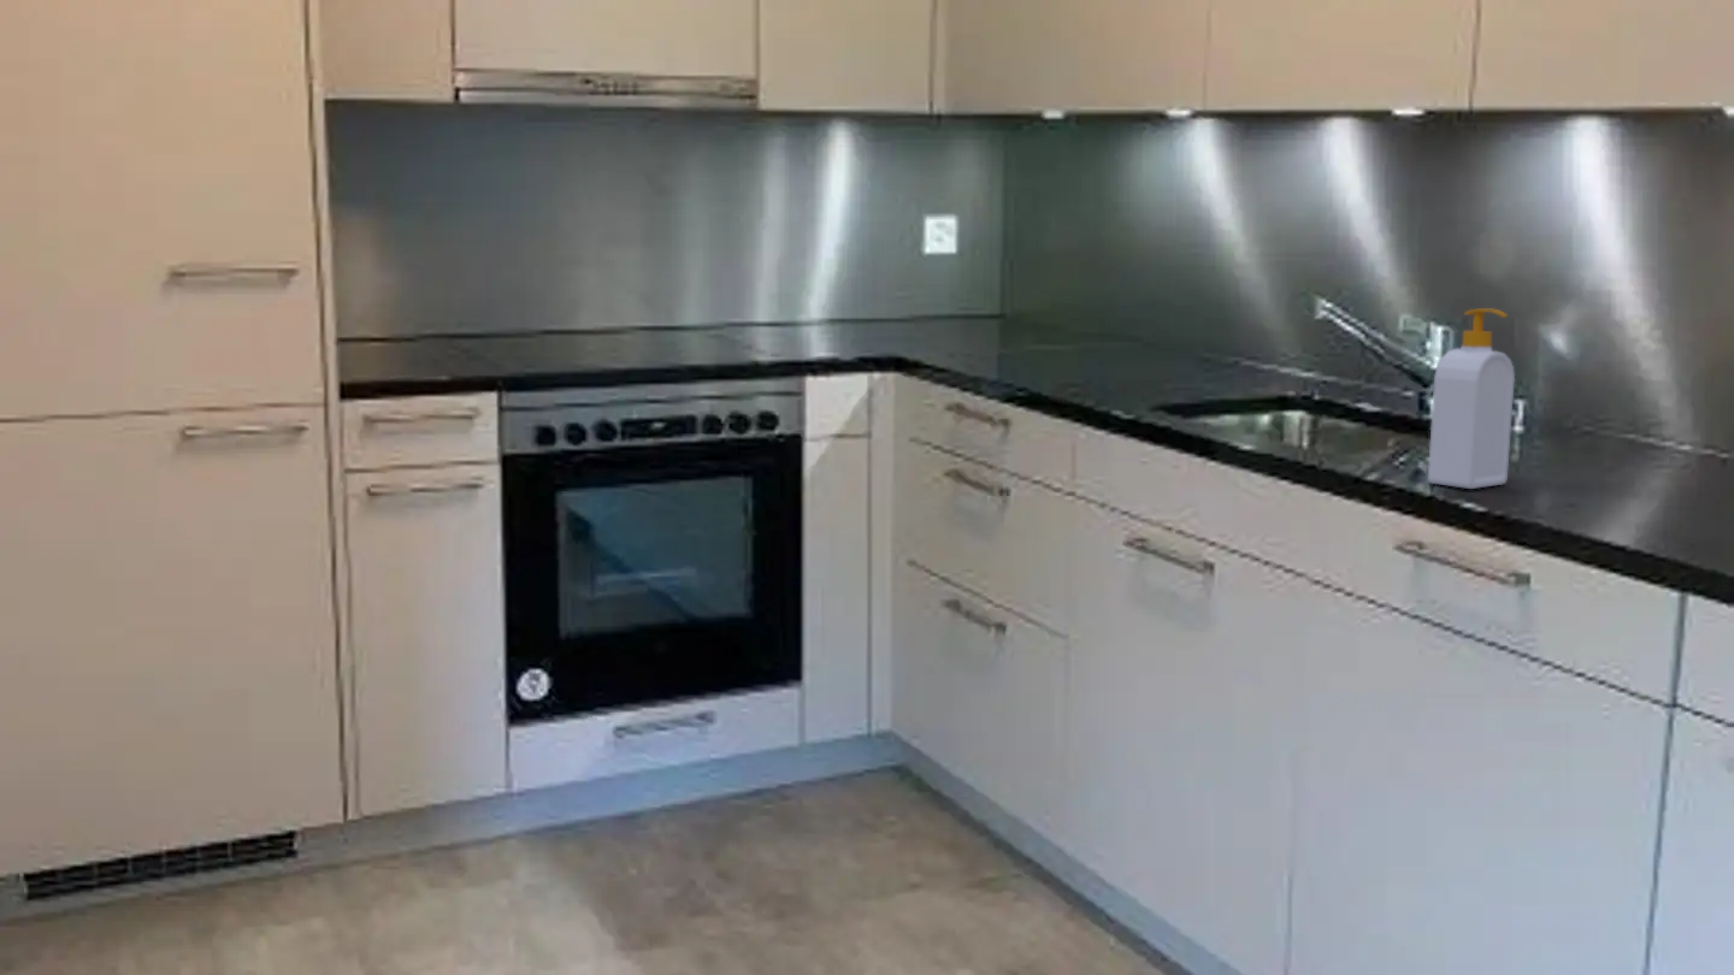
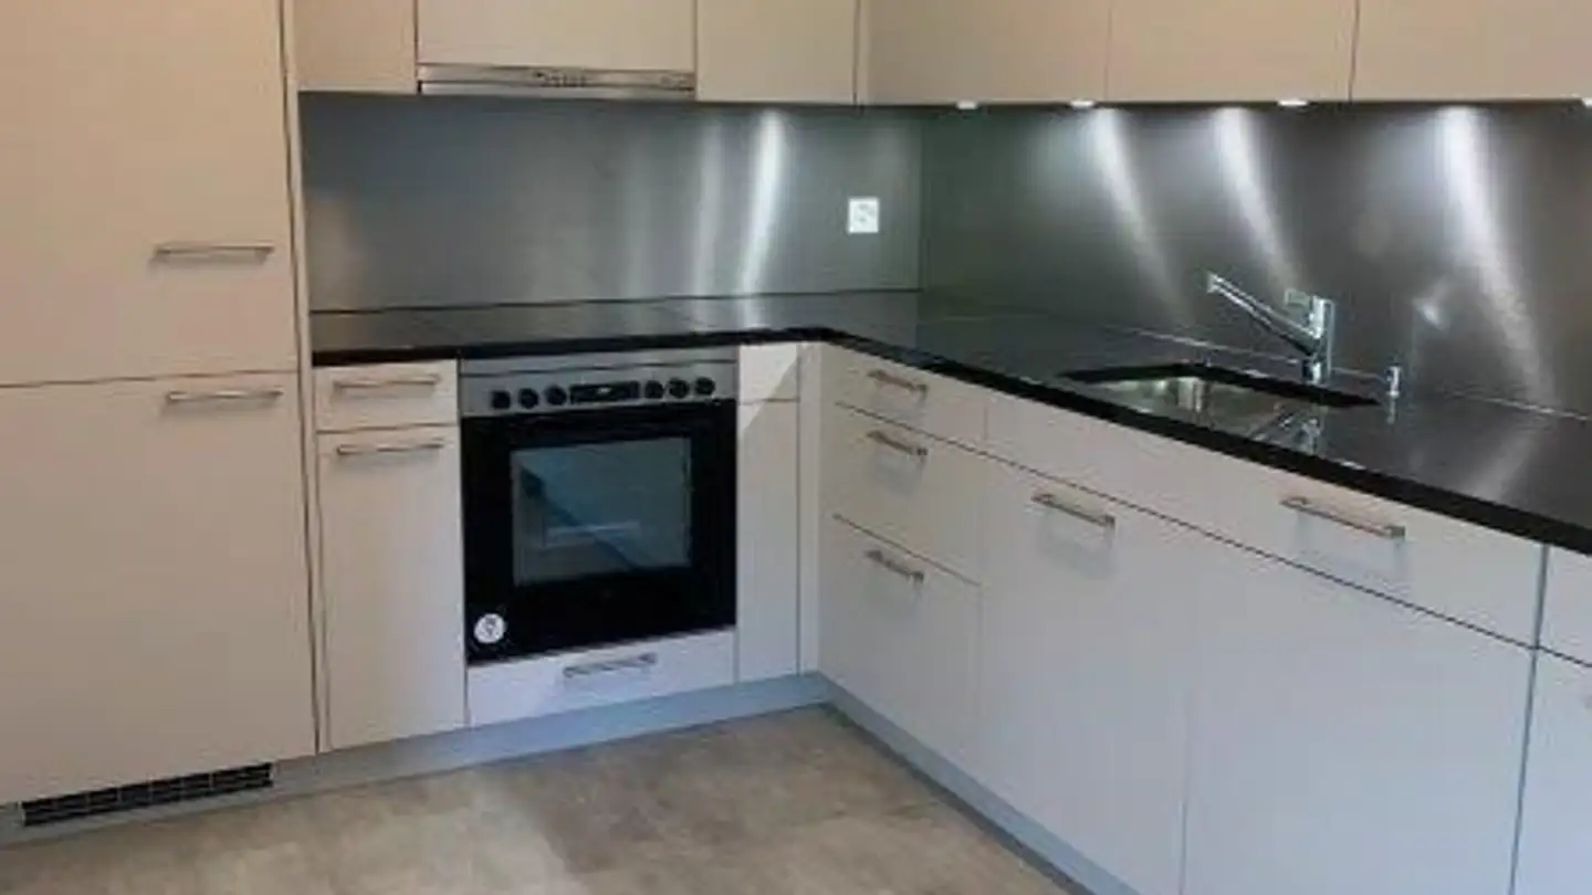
- soap bottle [1427,307,1516,490]
